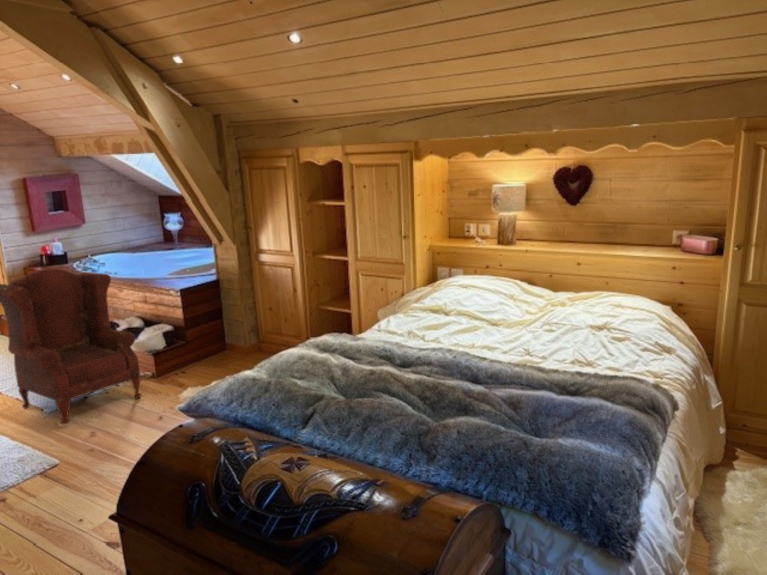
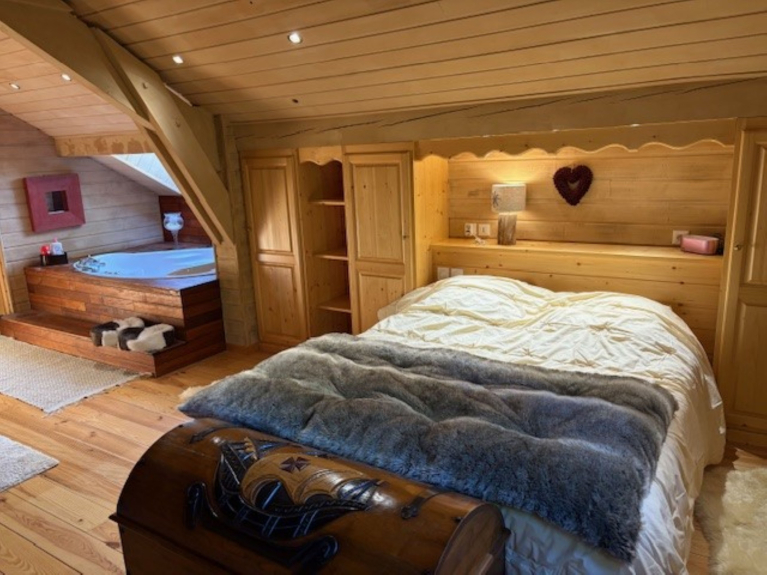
- armchair [0,268,143,425]
